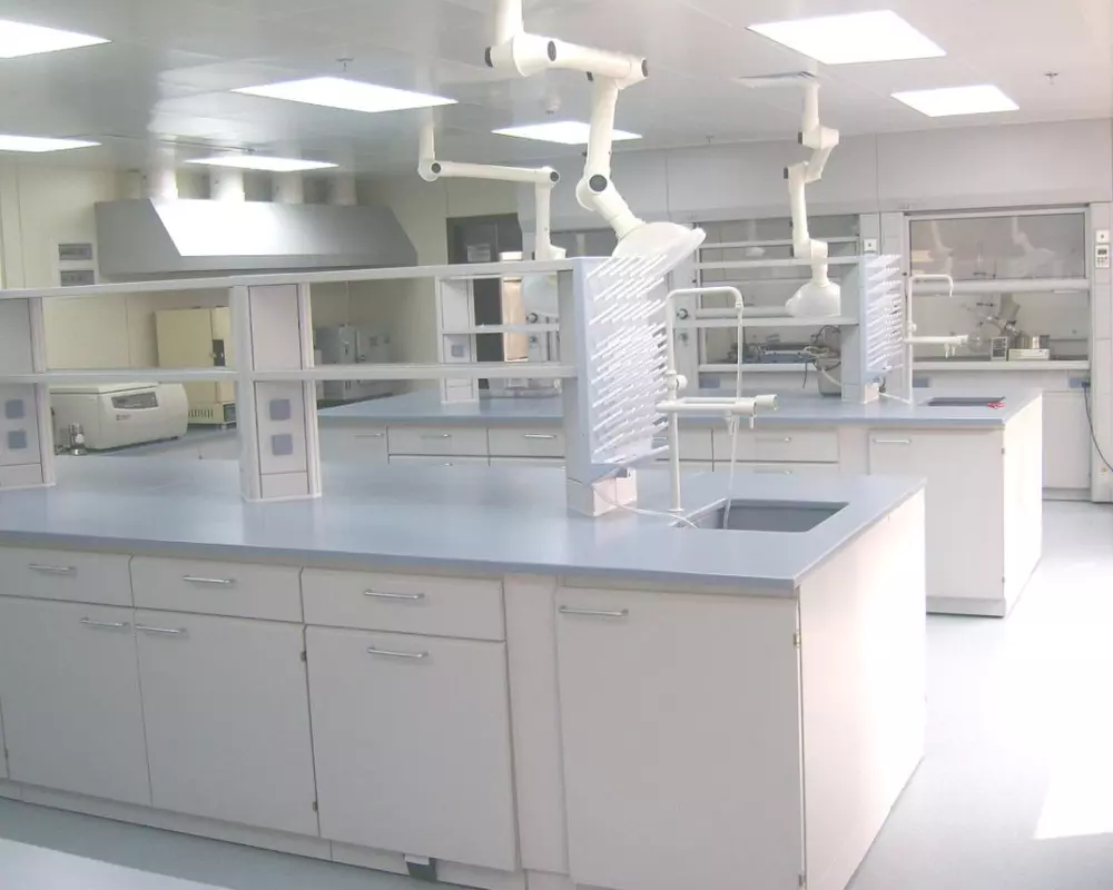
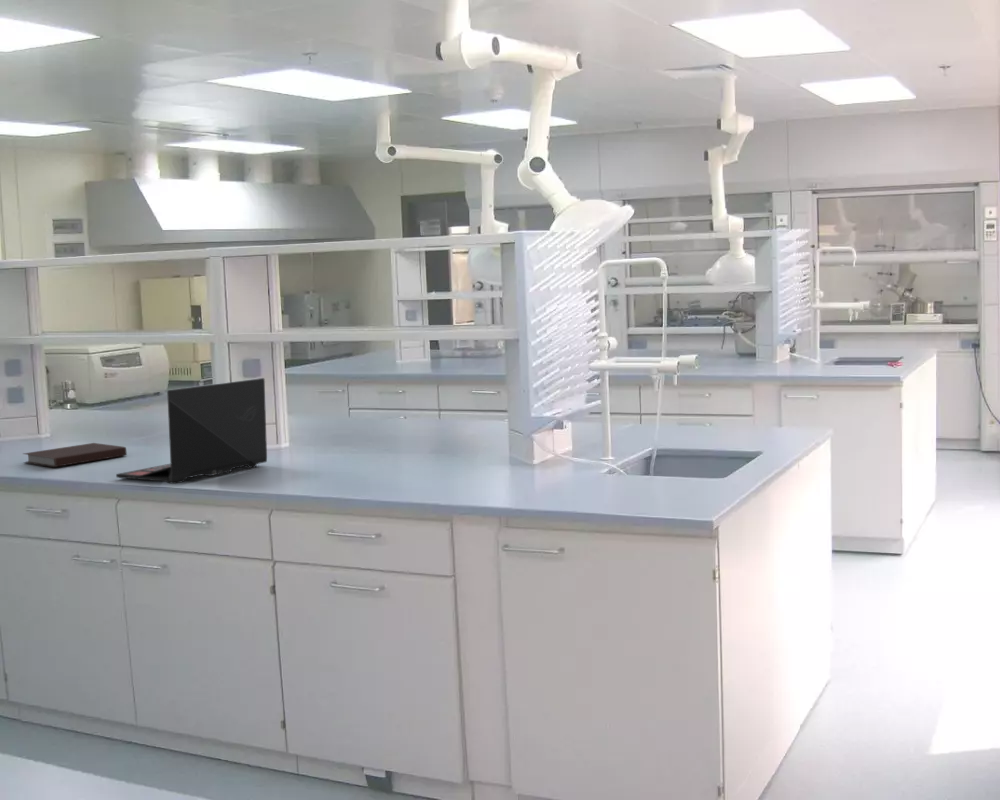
+ laptop [115,377,268,485]
+ notebook [22,442,128,468]
